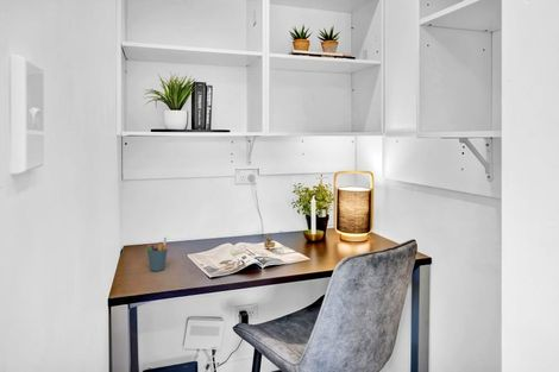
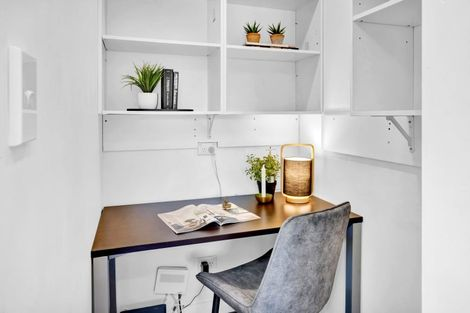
- pen holder [146,237,169,272]
